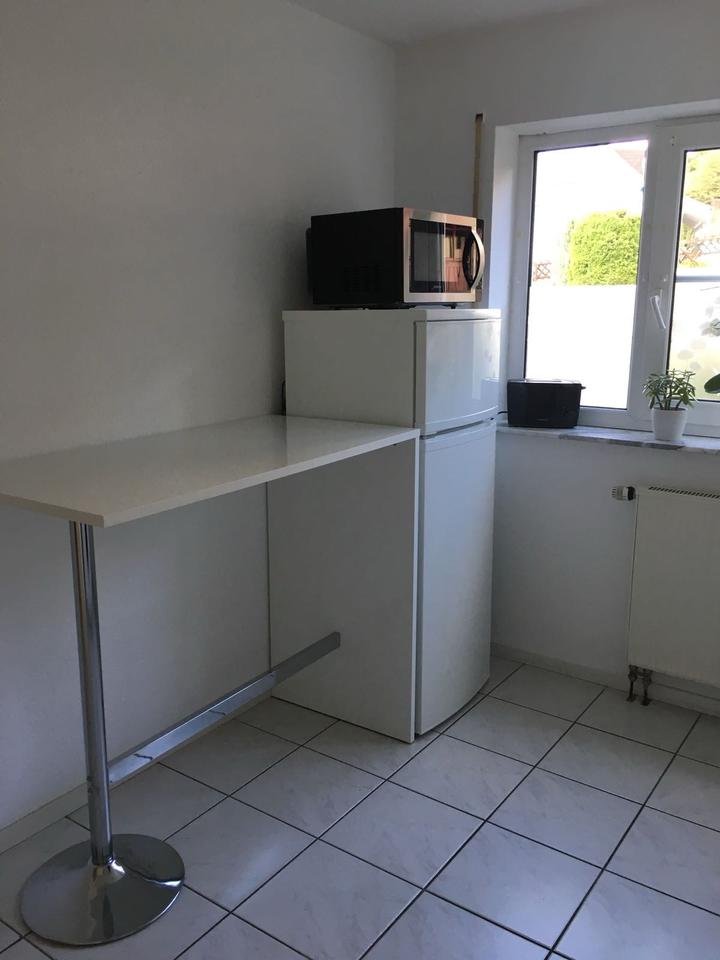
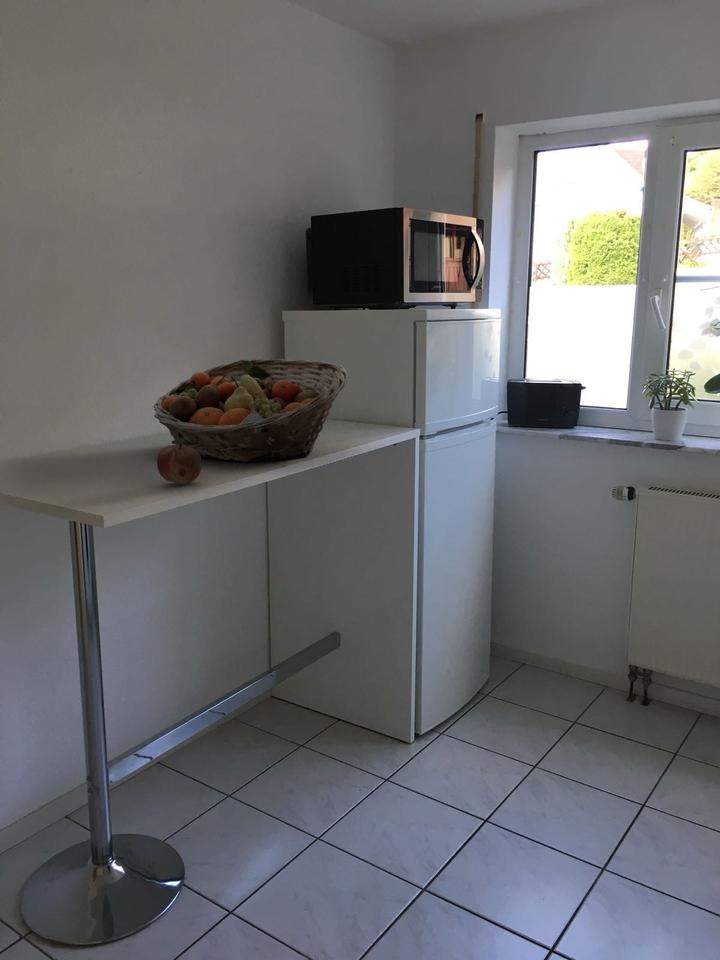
+ fruit [156,443,203,486]
+ fruit basket [152,358,349,463]
